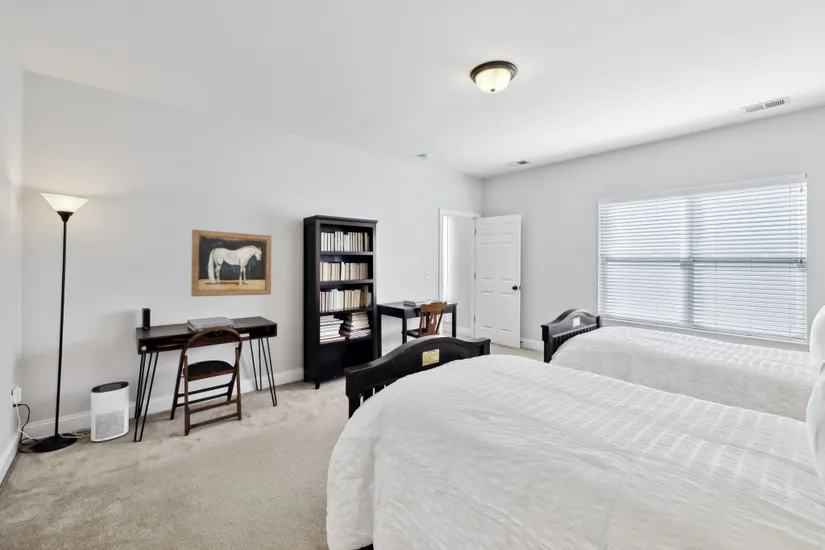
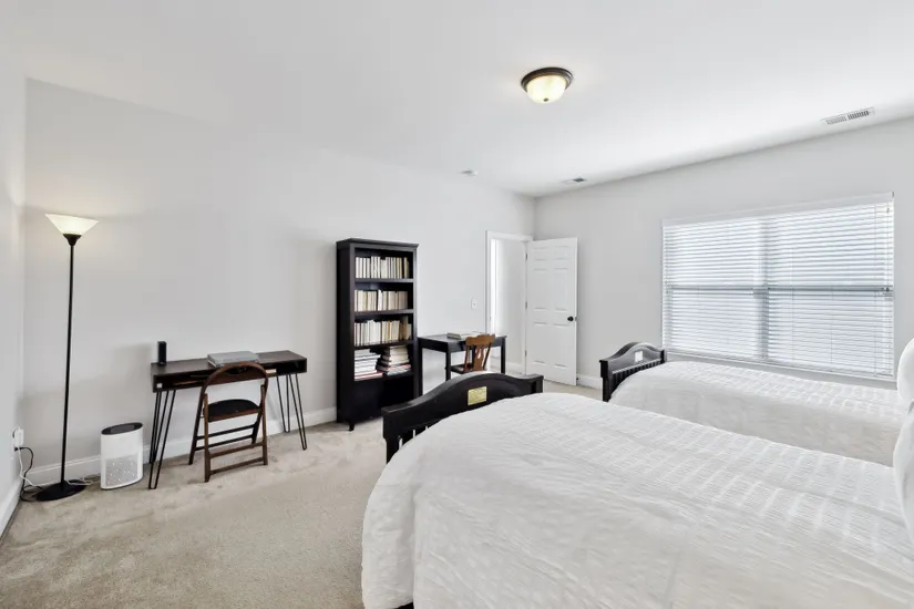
- wall art [190,229,272,297]
